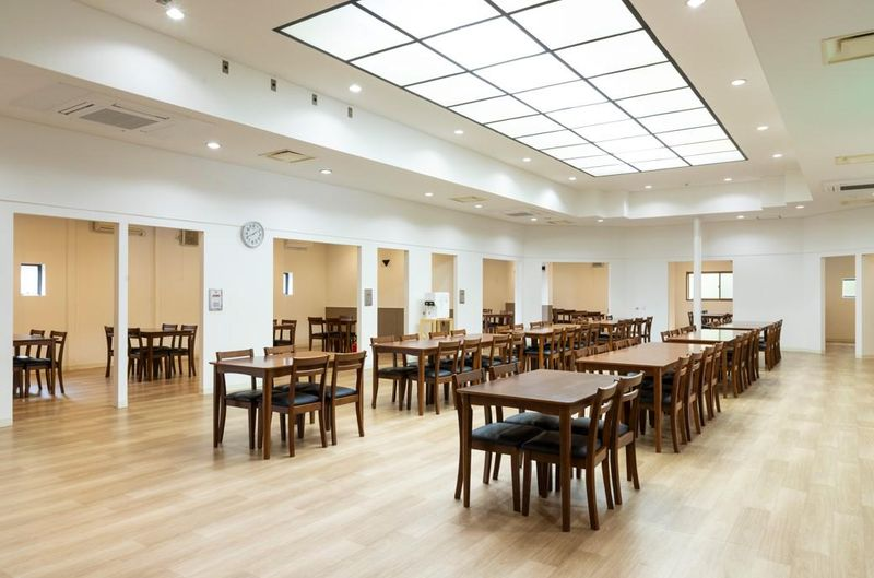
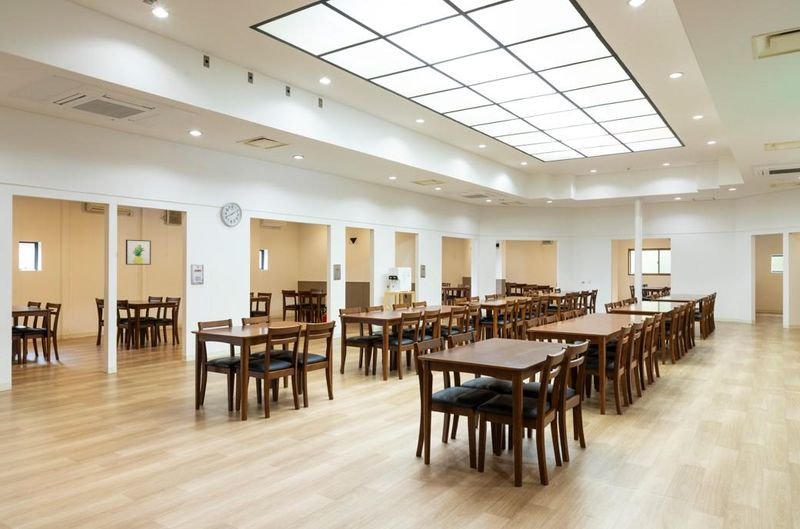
+ wall art [125,239,152,266]
